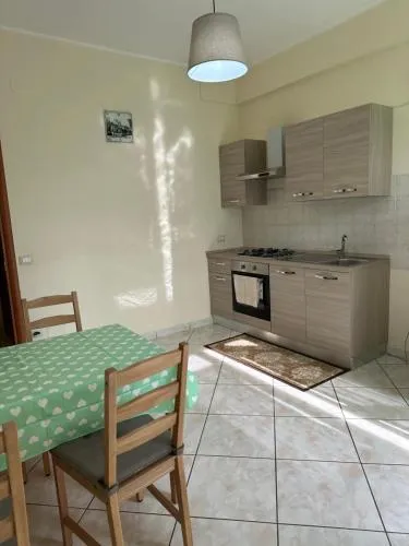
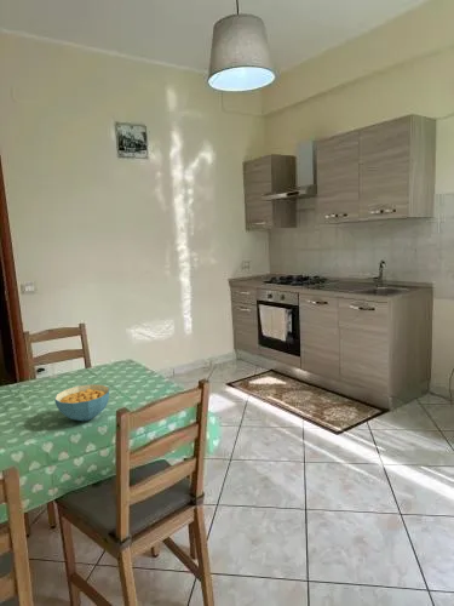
+ cereal bowl [53,383,110,422]
